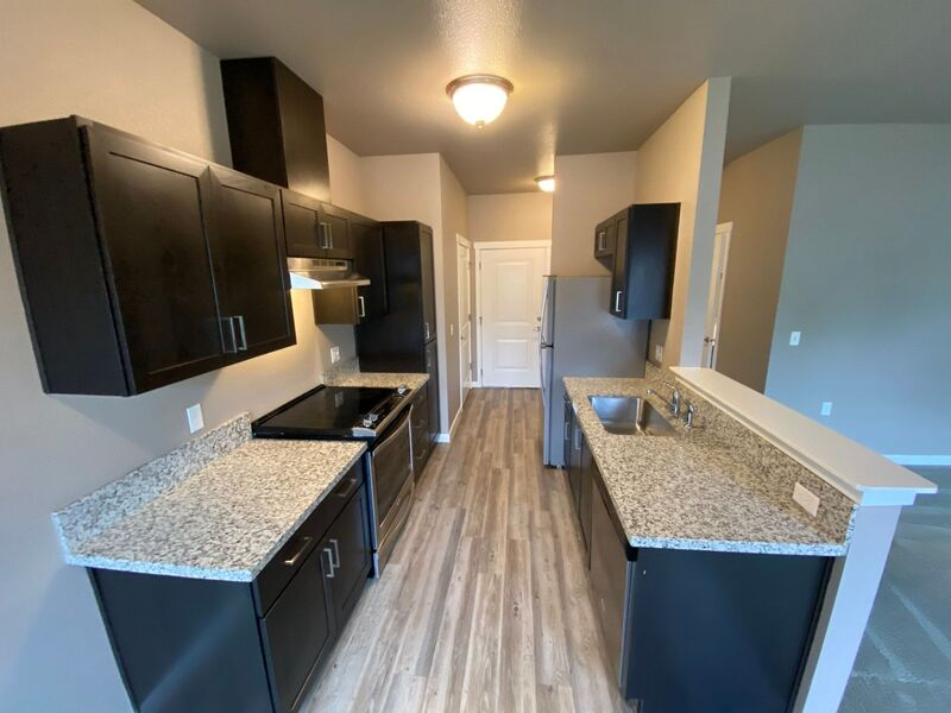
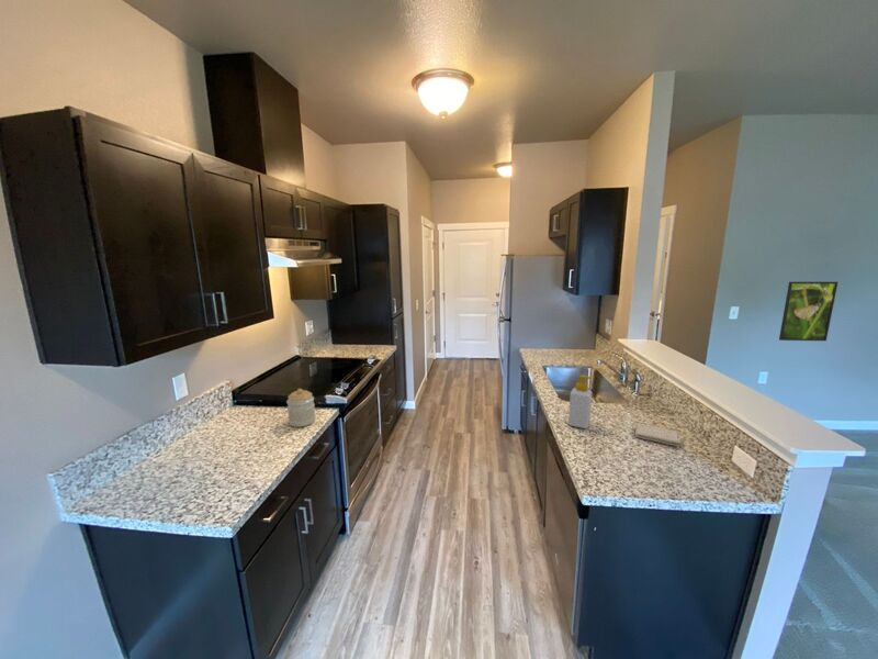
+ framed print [778,281,838,342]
+ washcloth [634,423,683,448]
+ jar [285,388,316,428]
+ soap bottle [567,375,593,429]
